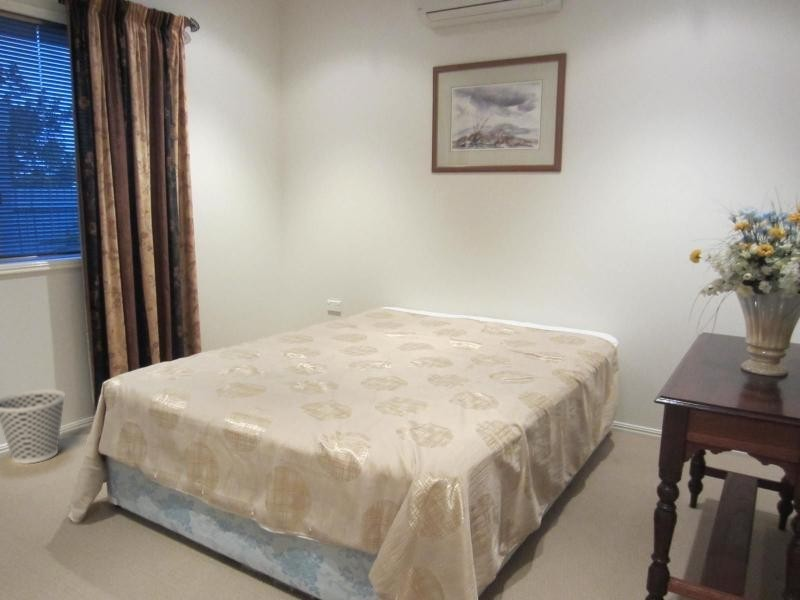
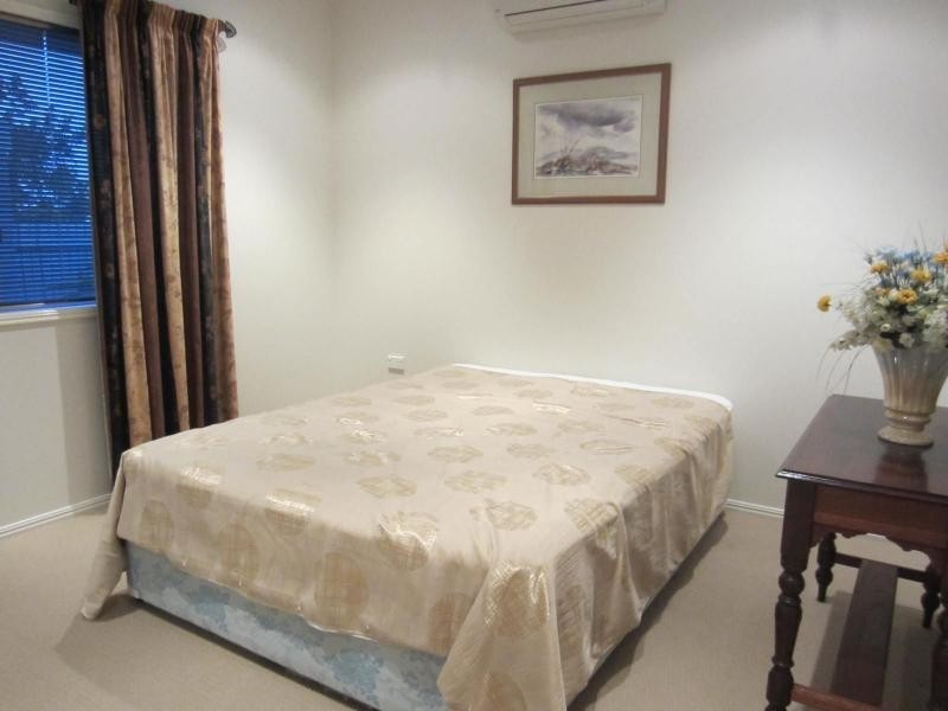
- wastebasket [0,388,66,465]
